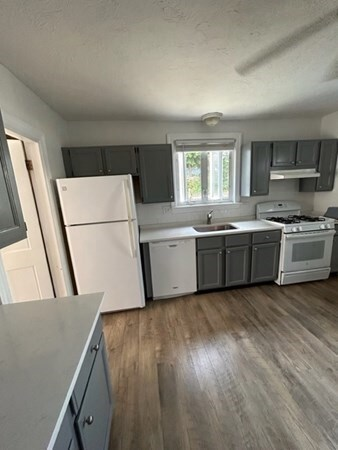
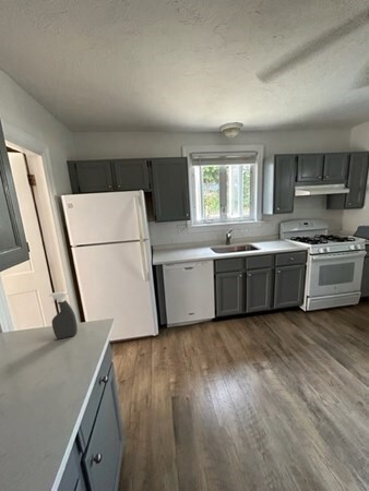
+ spray bottle [48,290,79,339]
